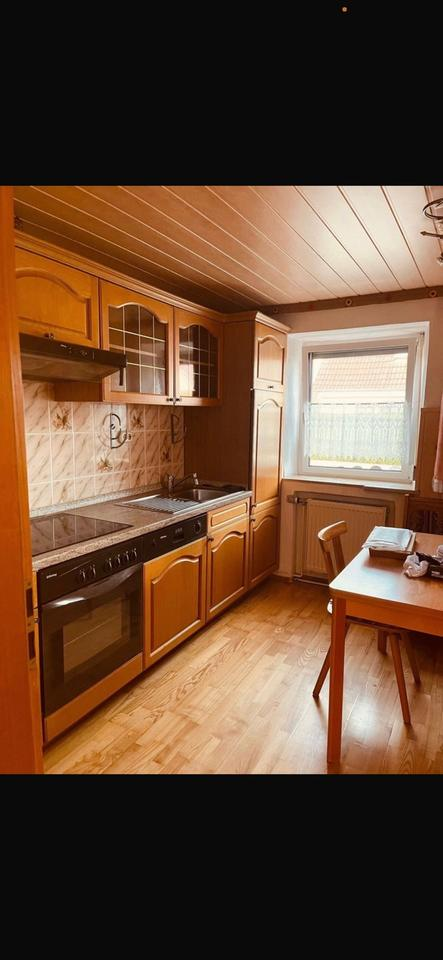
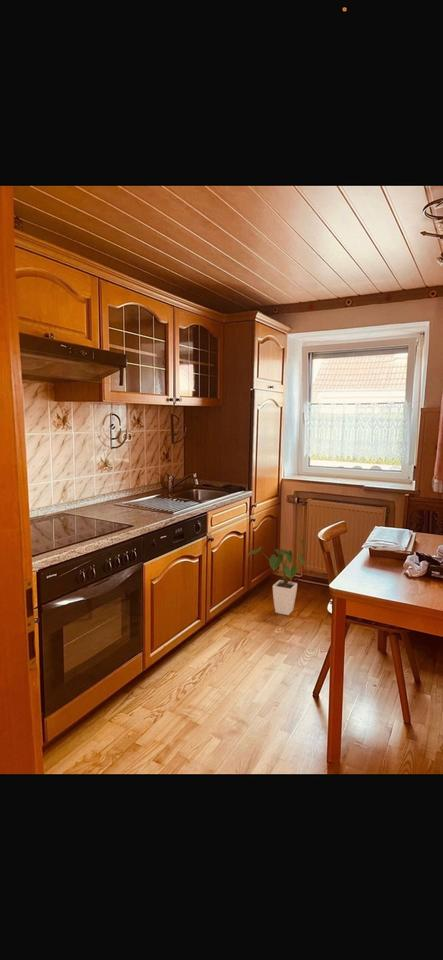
+ house plant [247,537,308,616]
